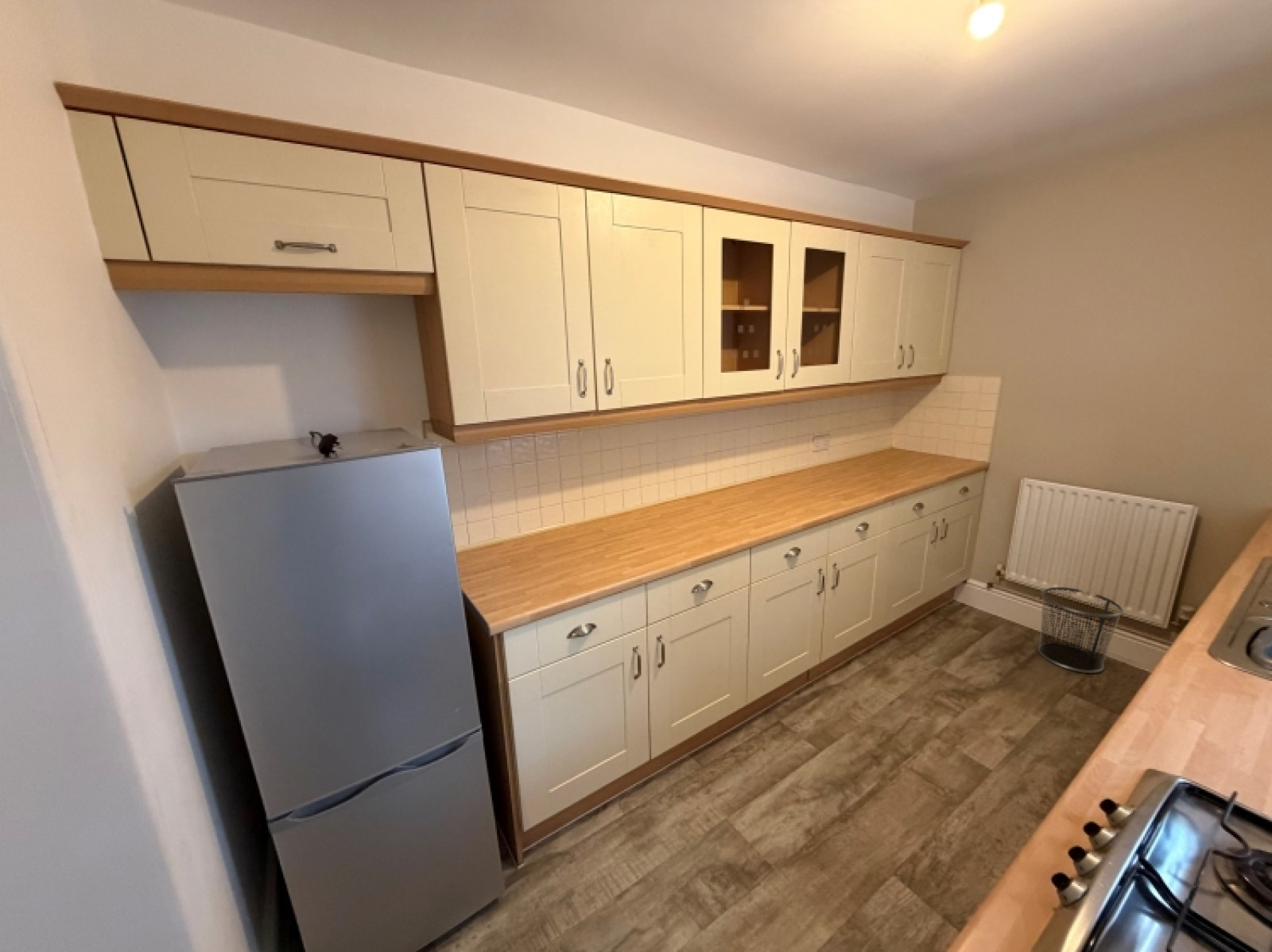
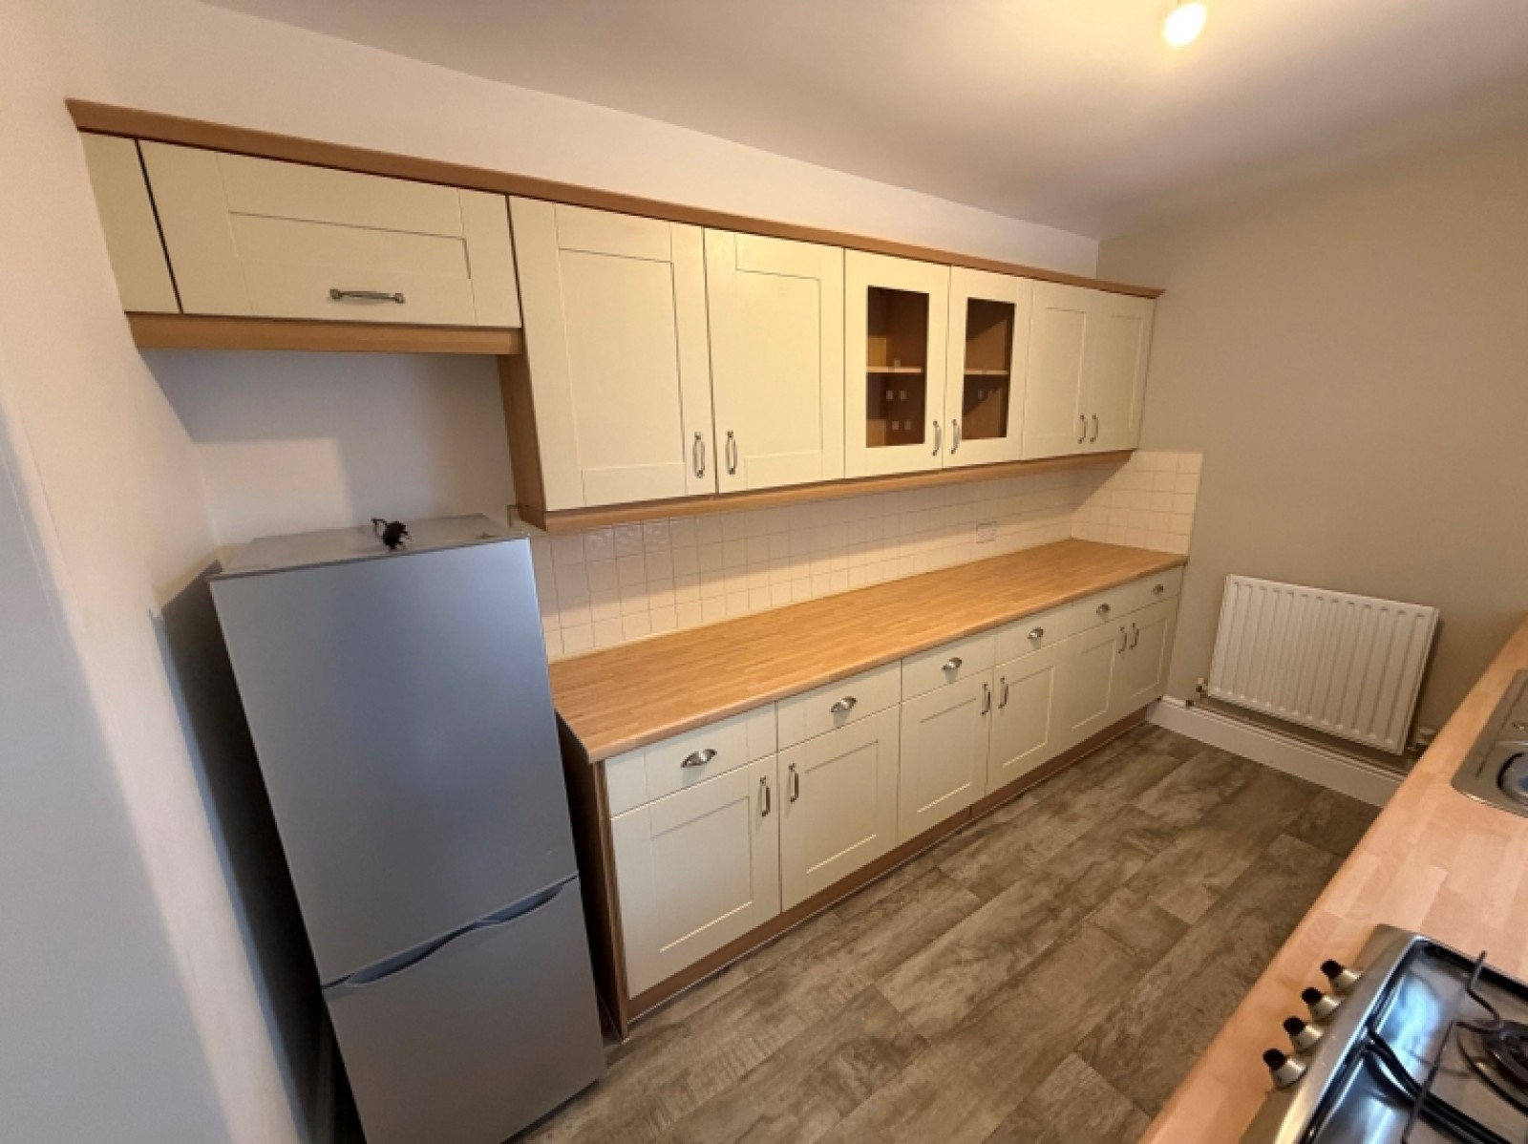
- waste bin [1037,586,1124,674]
